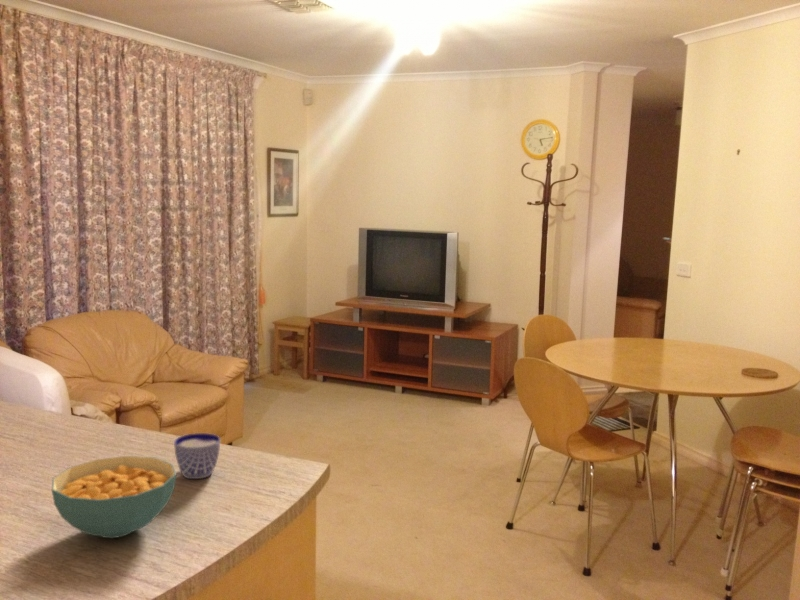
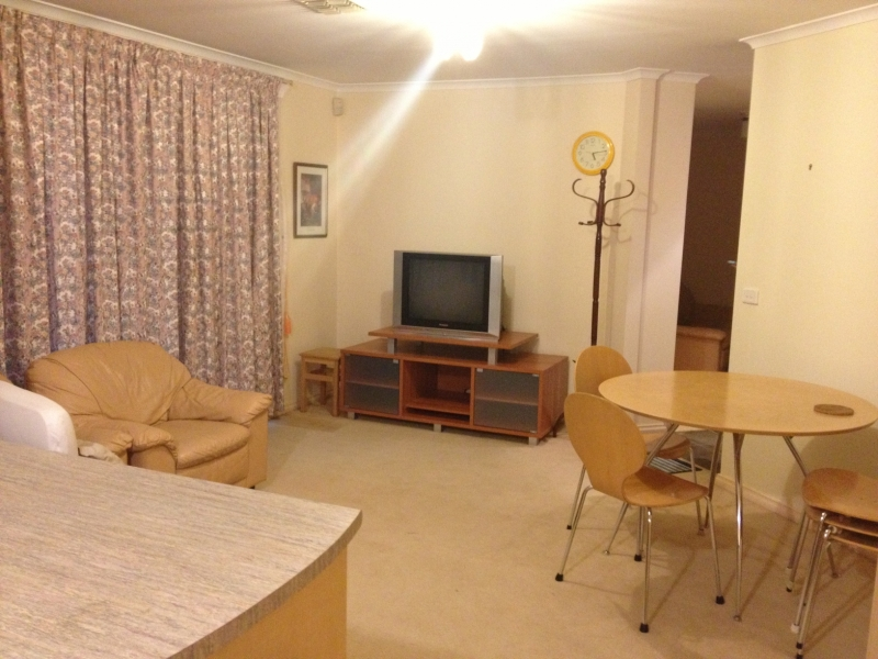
- cup [173,432,221,480]
- cereal bowl [51,455,177,539]
